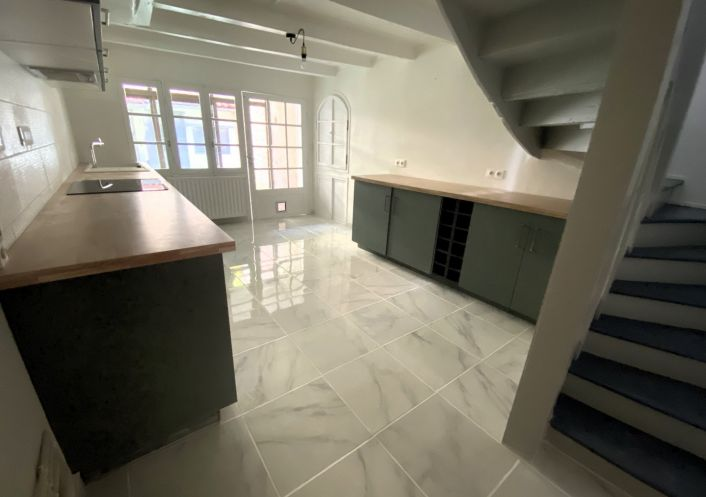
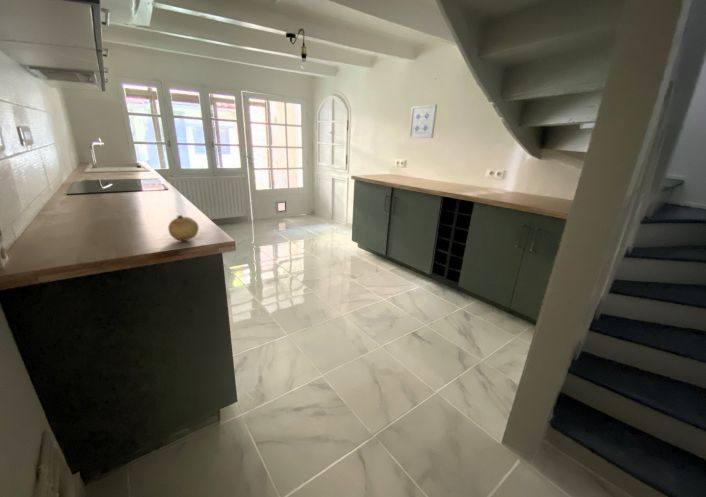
+ wall art [408,103,438,139]
+ fruit [167,214,200,242]
